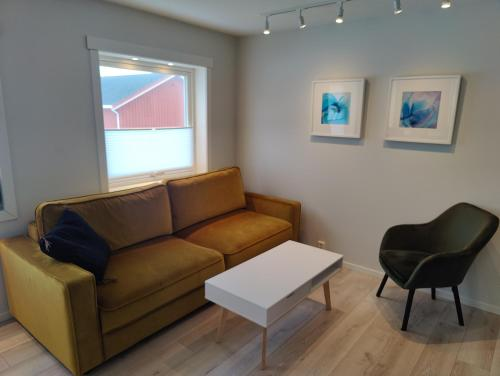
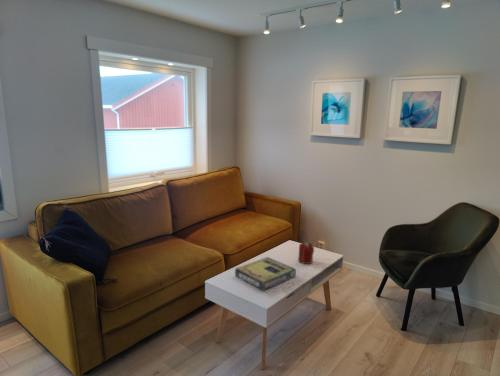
+ candle [297,241,315,265]
+ video game box [234,256,297,292]
